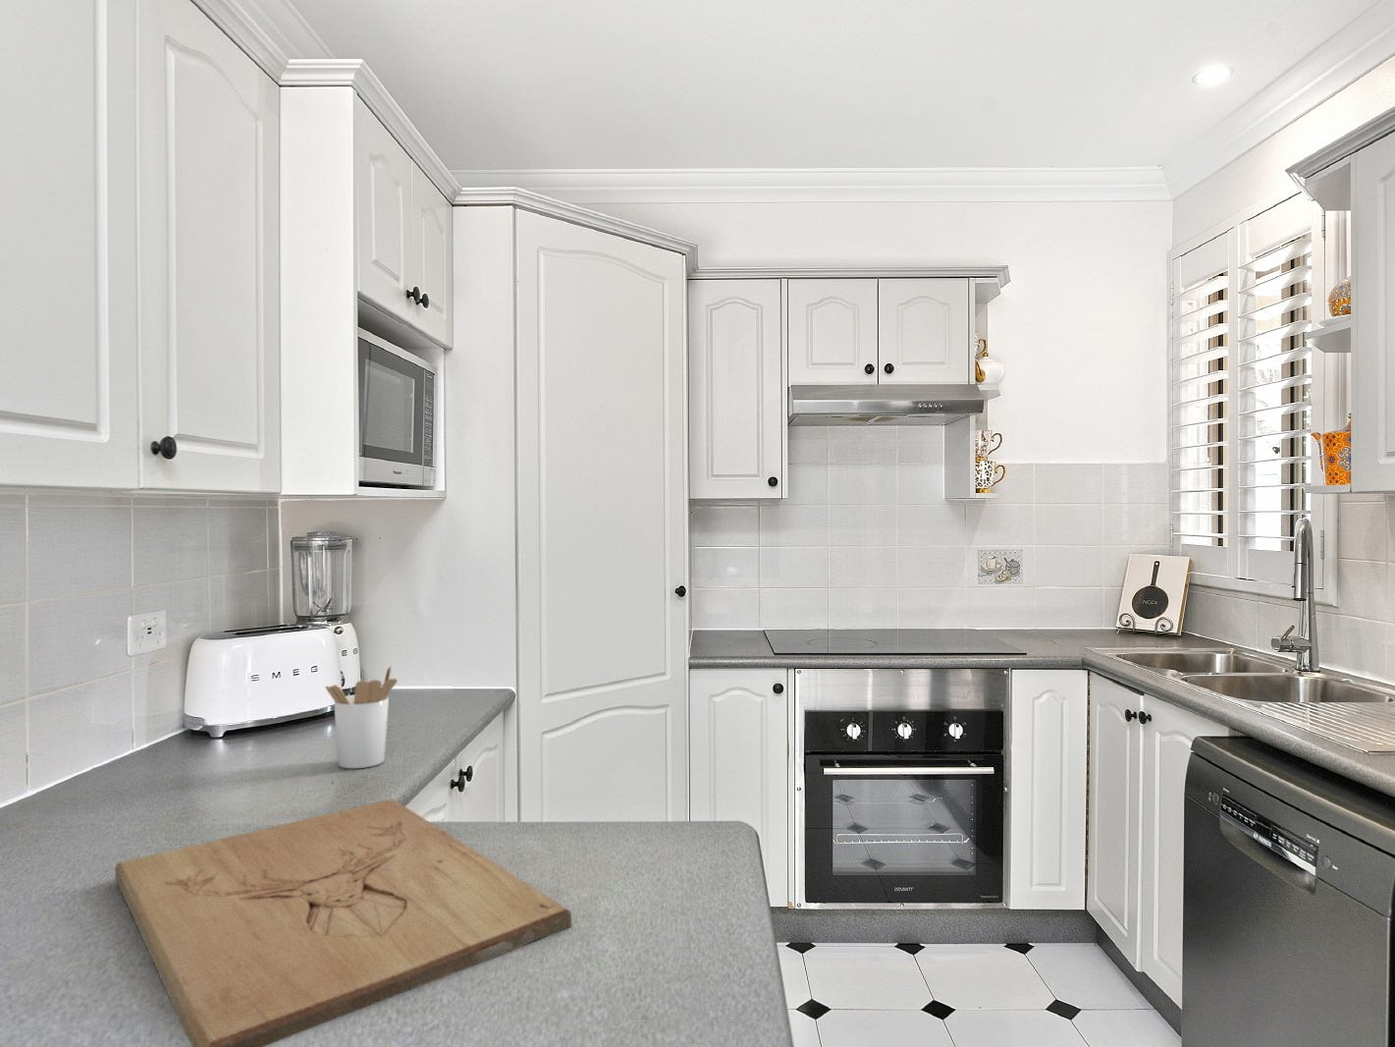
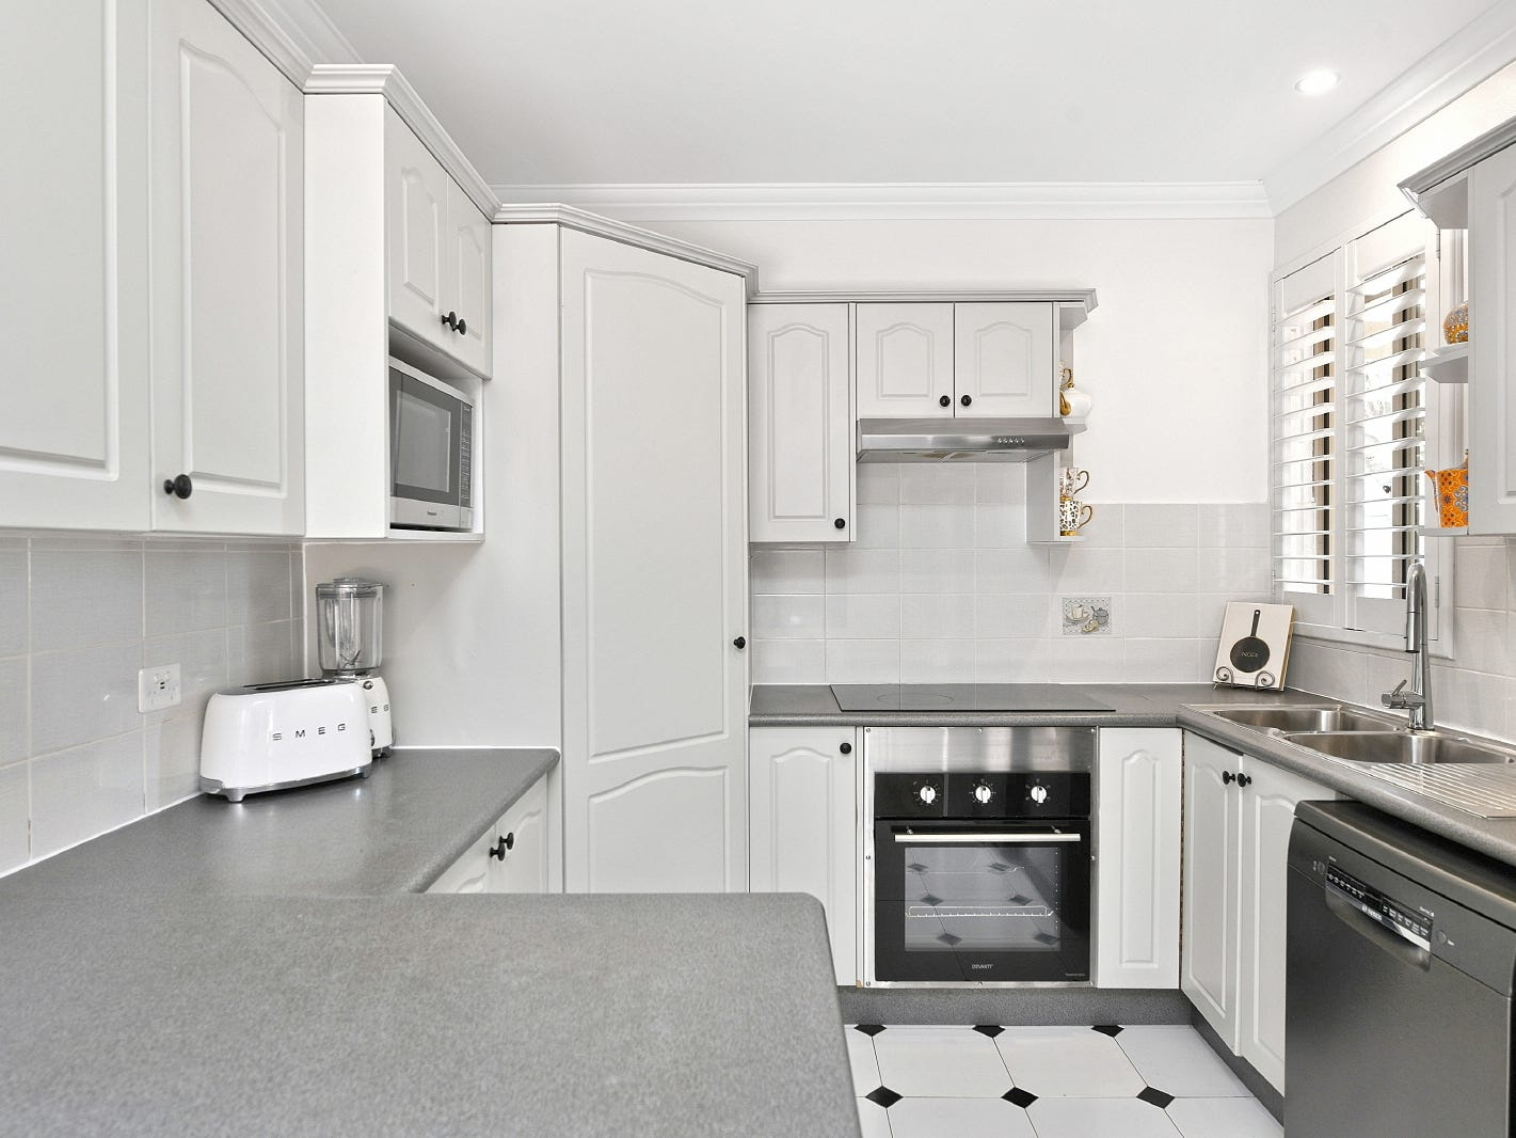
- cutting board [114,797,574,1047]
- utensil holder [325,664,399,769]
